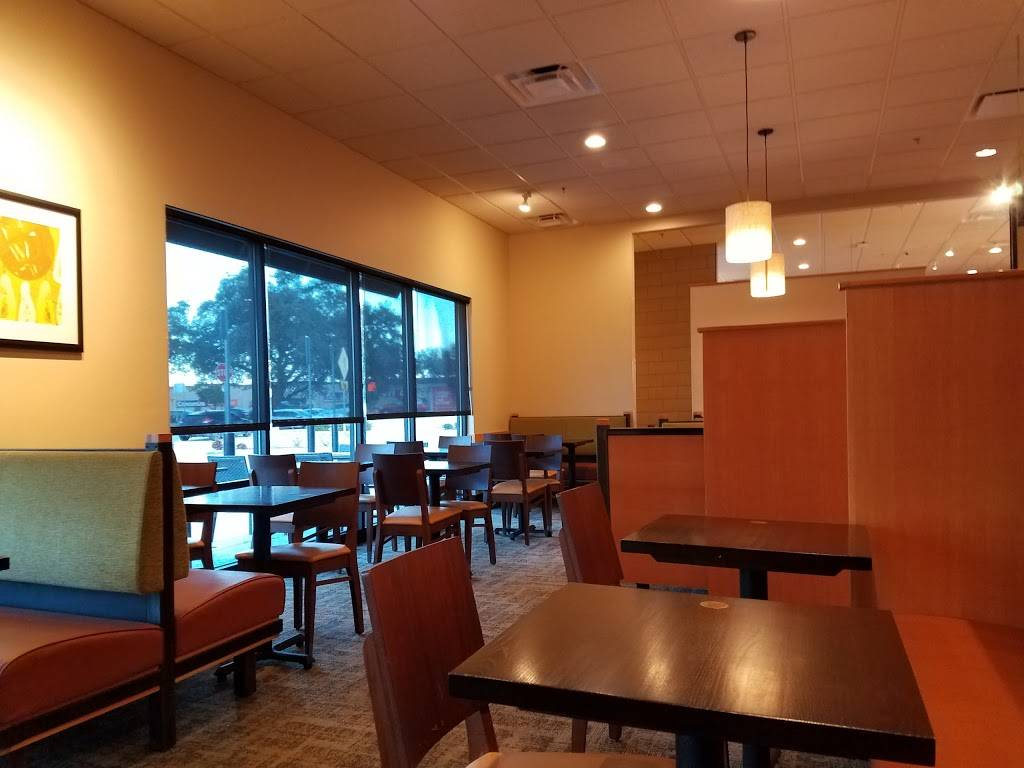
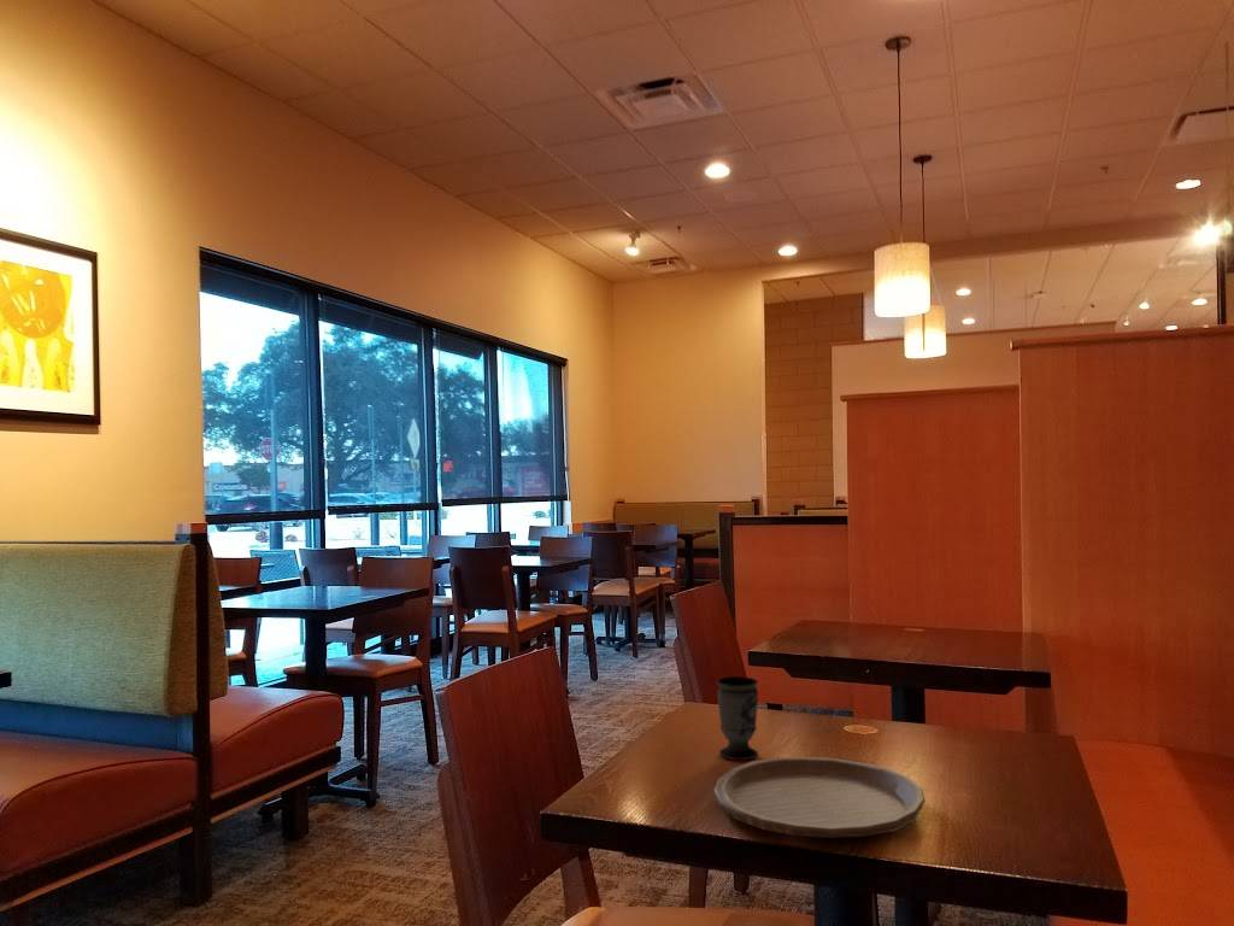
+ cup [716,675,759,761]
+ plate [712,756,927,839]
